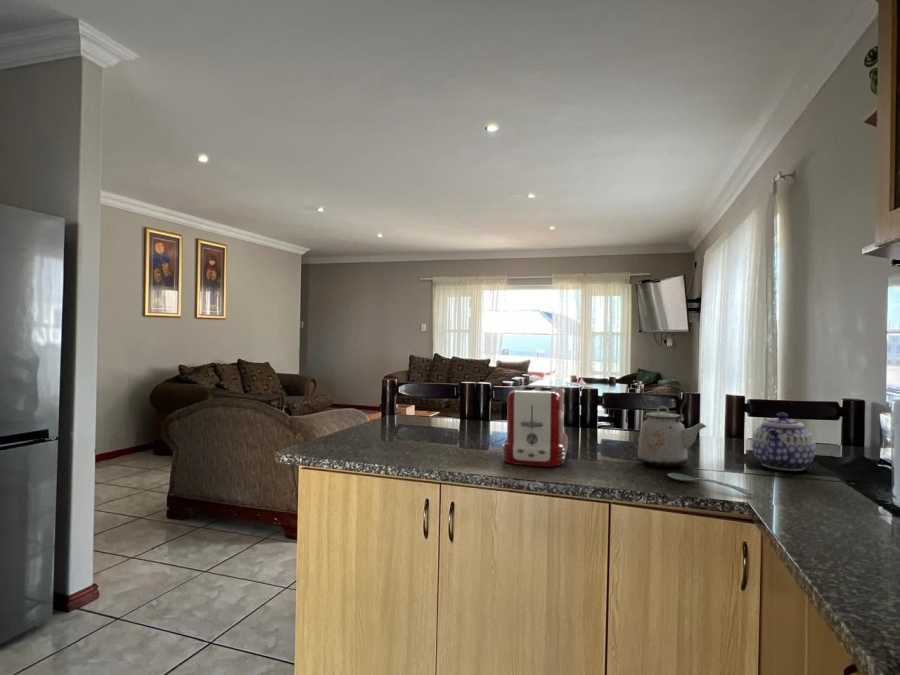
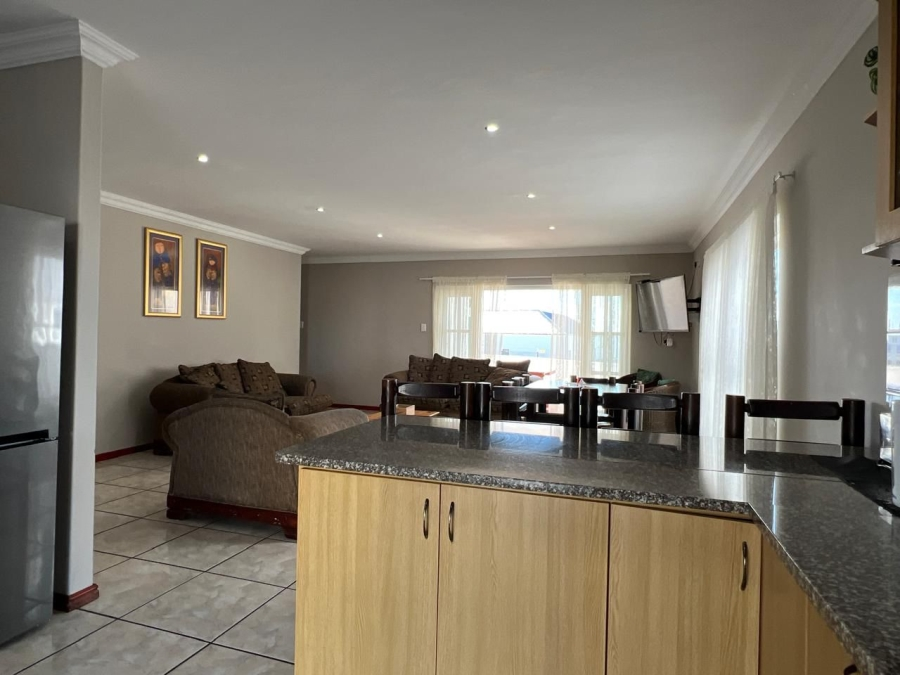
- spoon [667,472,753,496]
- toaster [501,384,569,467]
- teapot [751,412,817,472]
- kettle [637,384,708,468]
